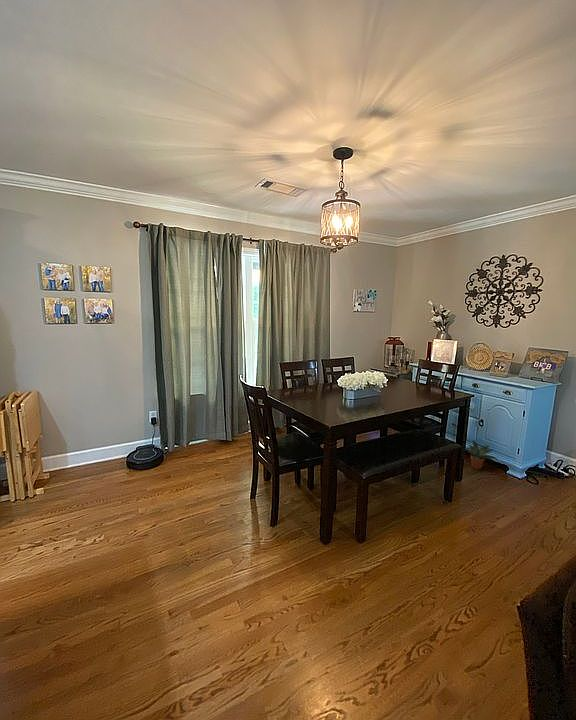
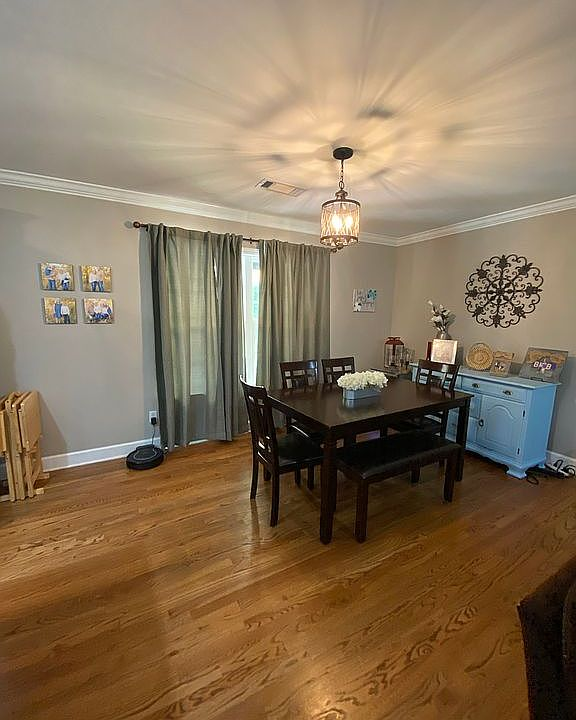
- potted plant [464,439,498,470]
